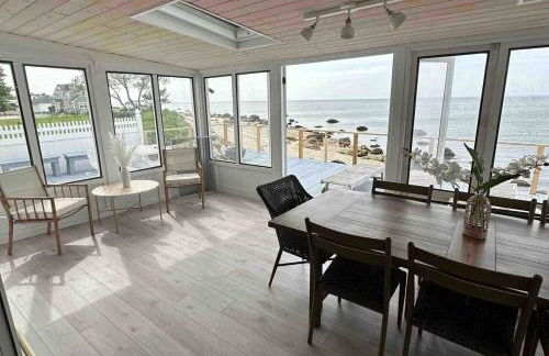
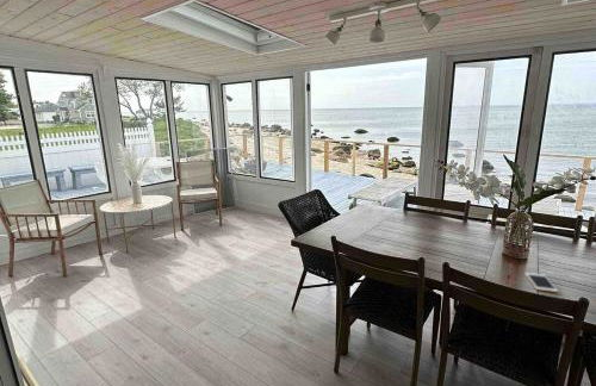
+ cell phone [524,272,559,293]
